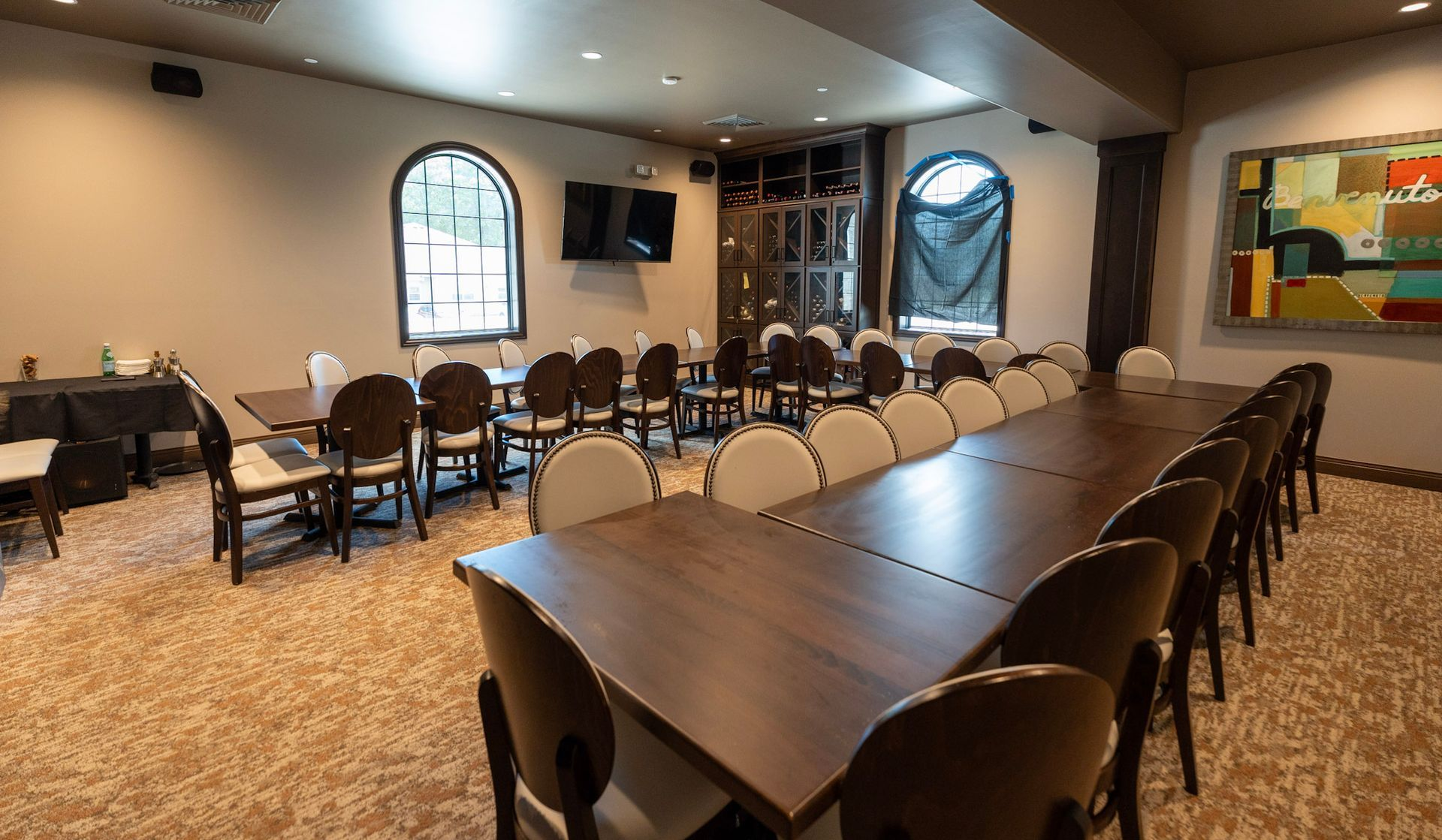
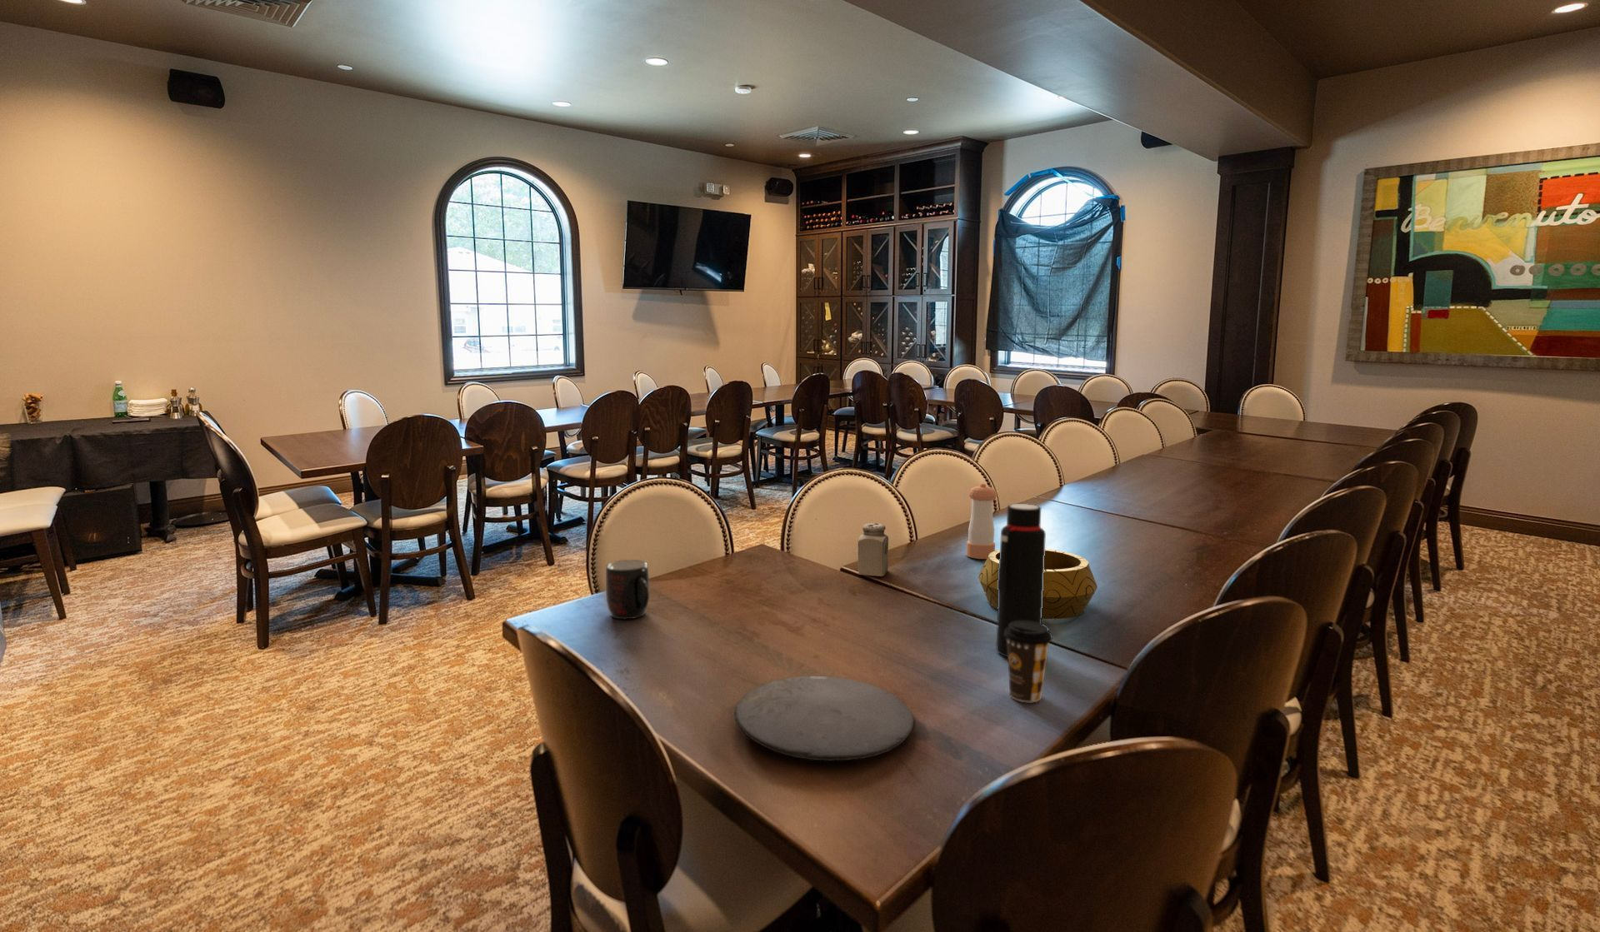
+ mug [605,559,650,620]
+ decorative bowl [978,548,1098,619]
+ plate [733,676,914,762]
+ salt shaker [858,523,889,577]
+ pepper shaker [965,483,998,559]
+ coffee cup [1004,620,1053,703]
+ water bottle [995,503,1046,658]
